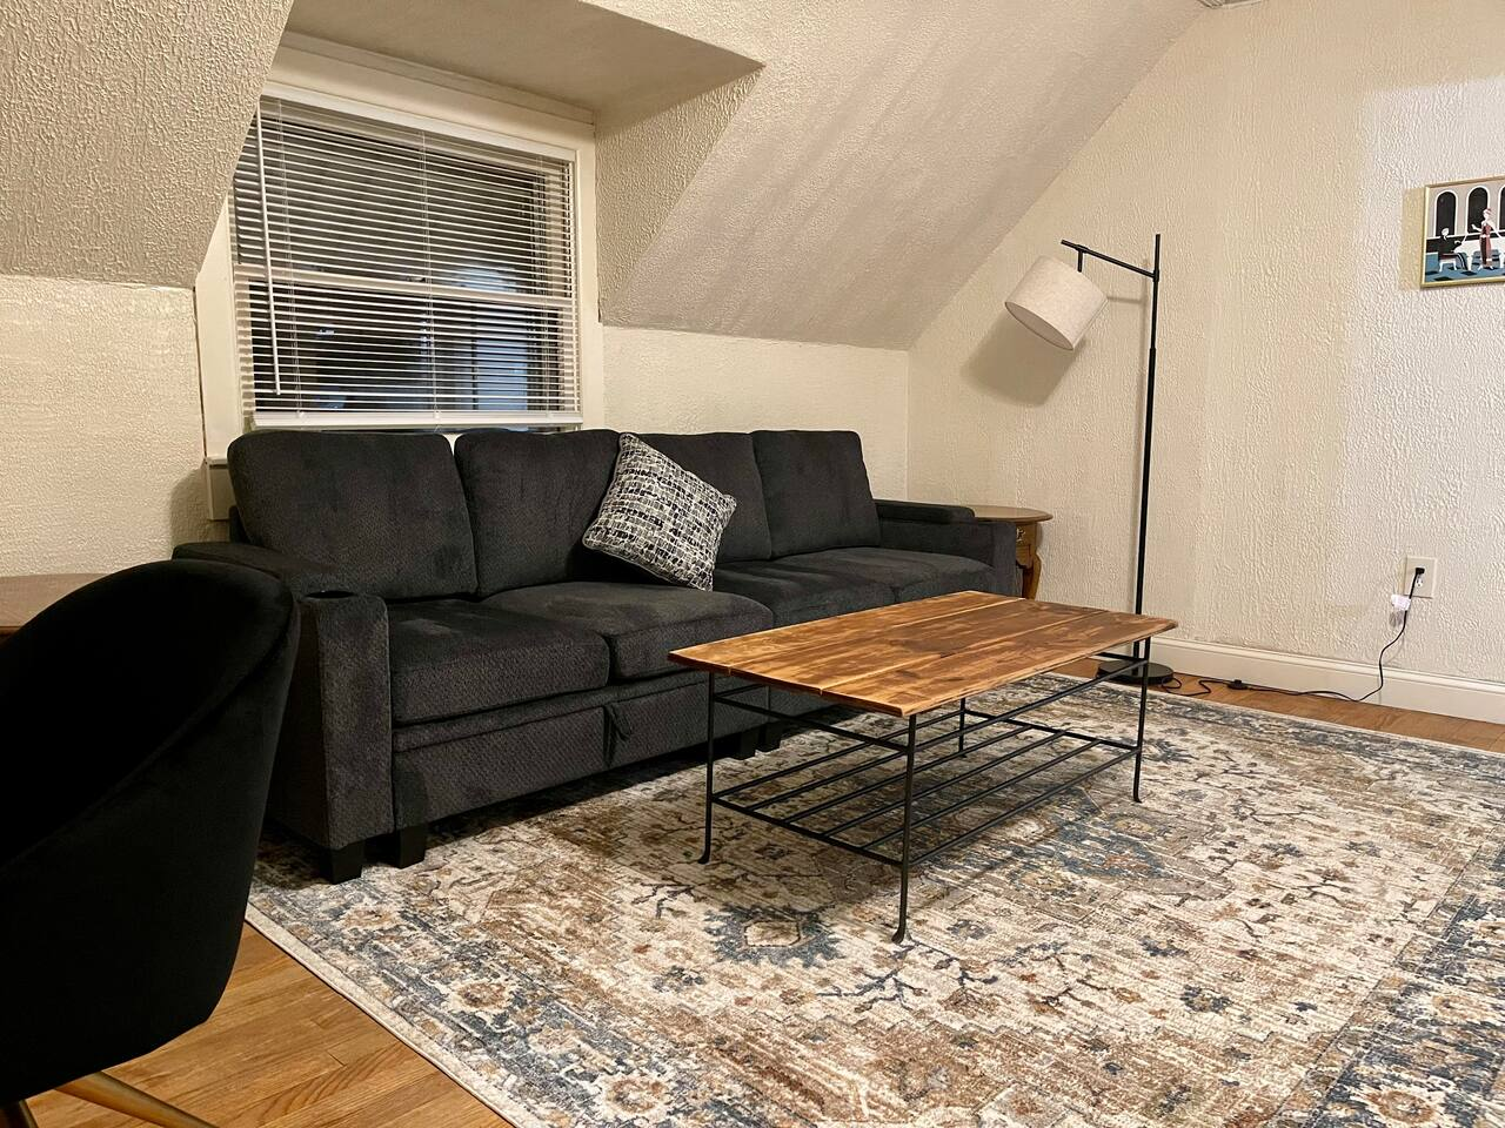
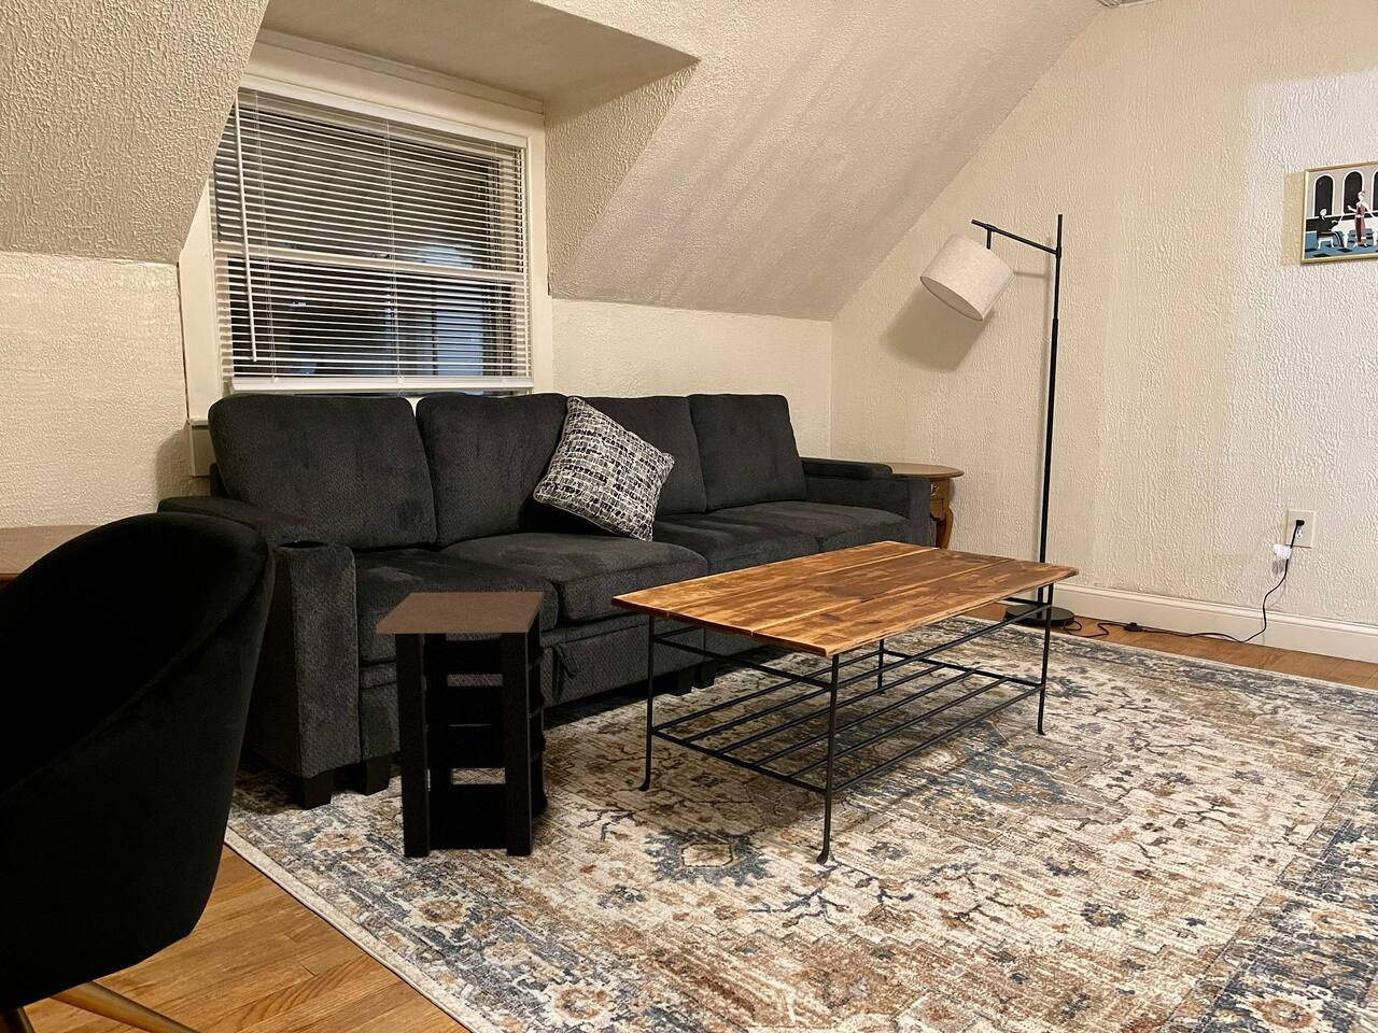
+ side table [375,590,549,858]
